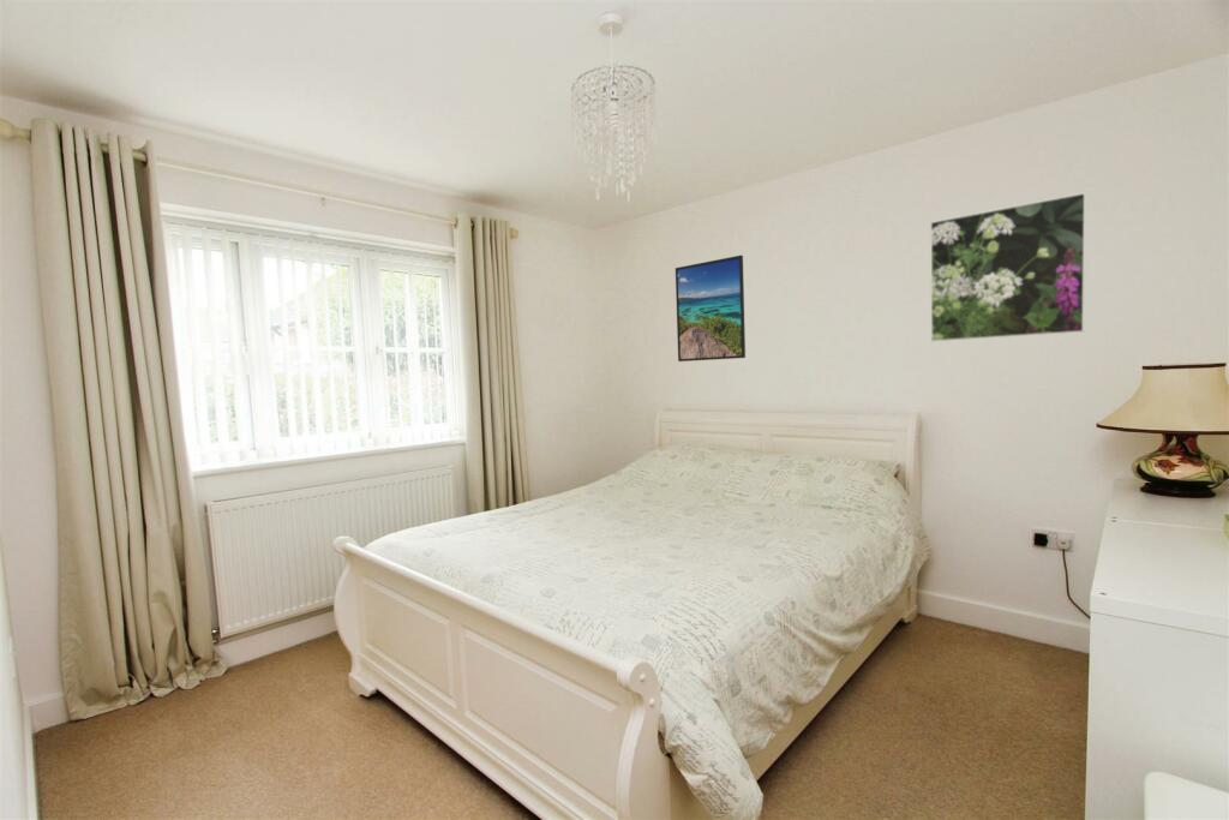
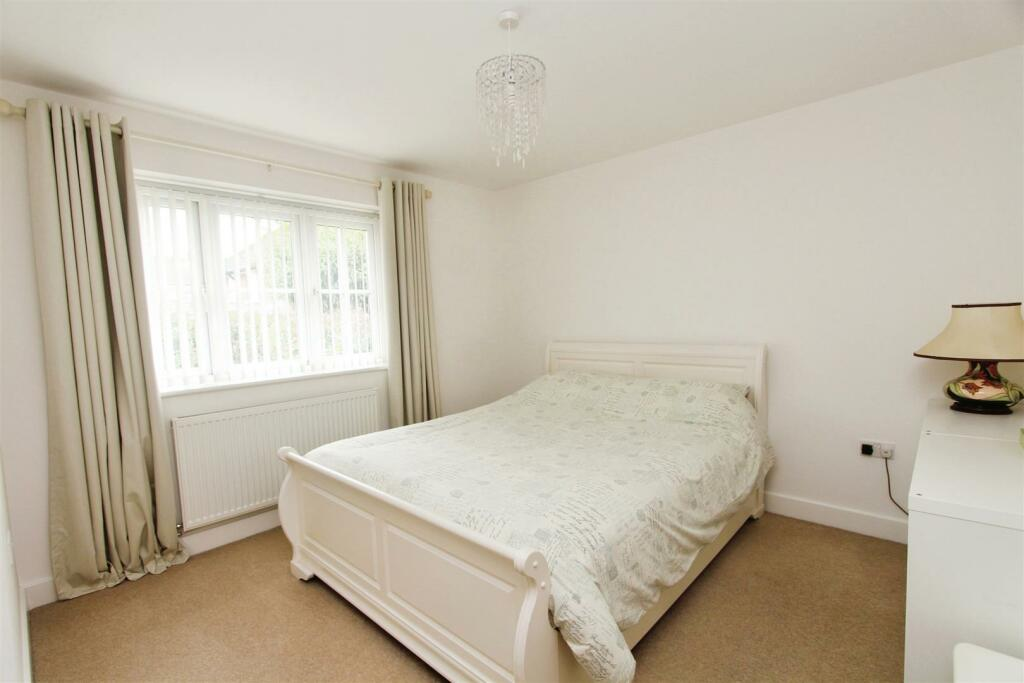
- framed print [929,192,1087,342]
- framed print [675,255,747,363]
